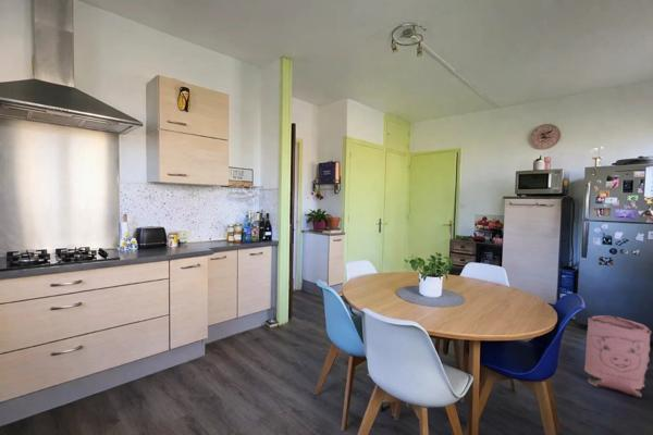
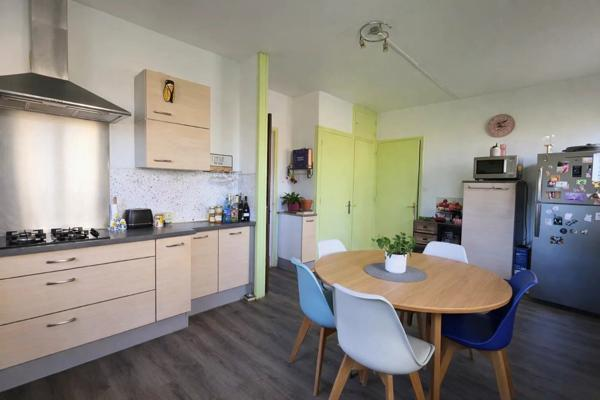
- bag [583,314,653,398]
